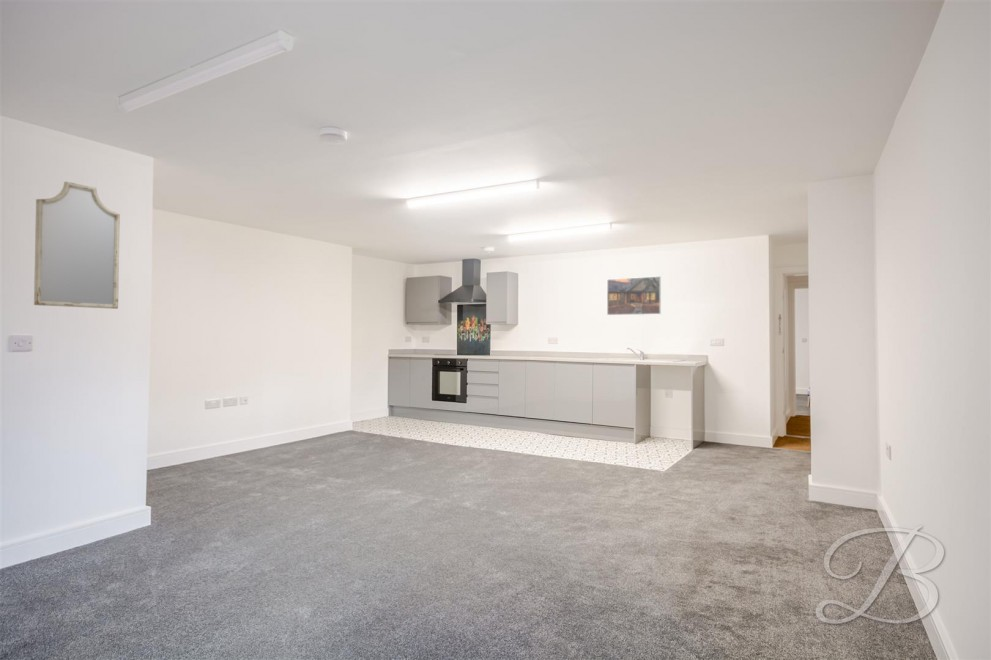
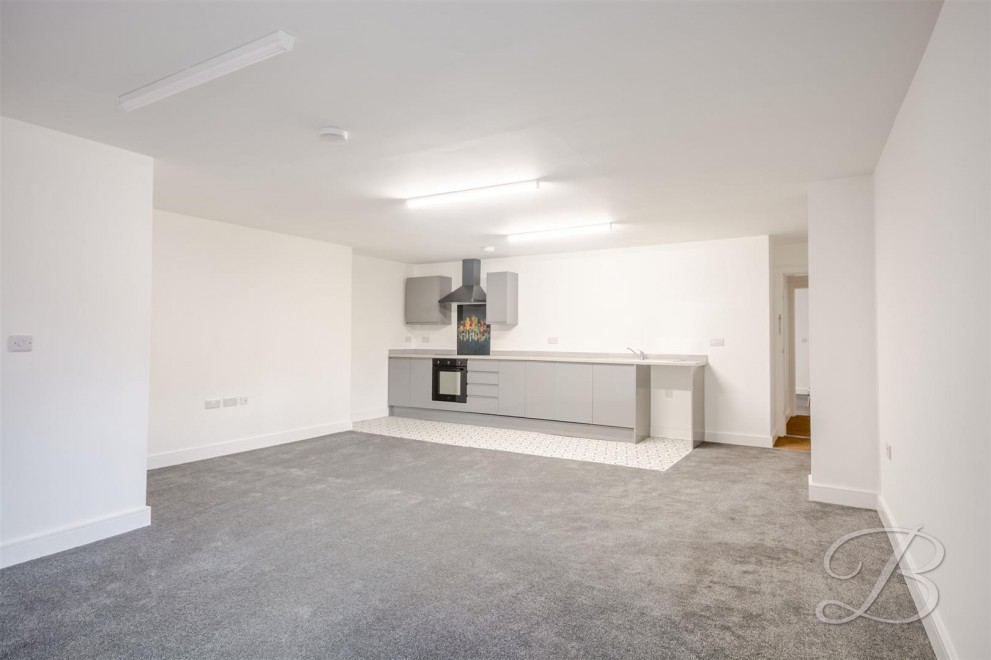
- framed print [606,275,662,316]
- home mirror [33,181,121,310]
